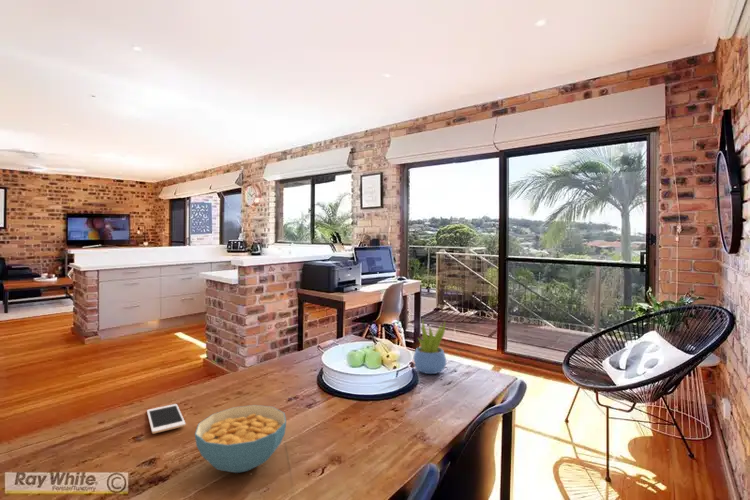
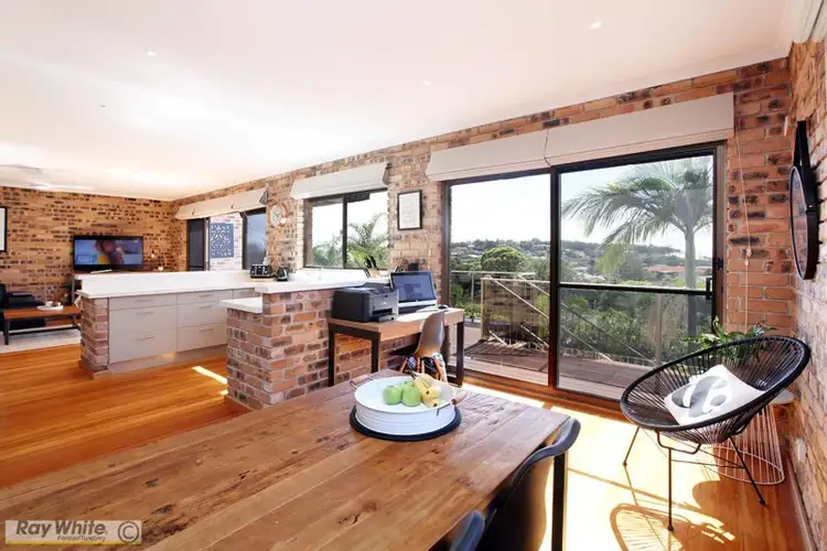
- cell phone [146,403,187,434]
- cereal bowl [194,404,287,474]
- succulent plant [412,318,447,375]
